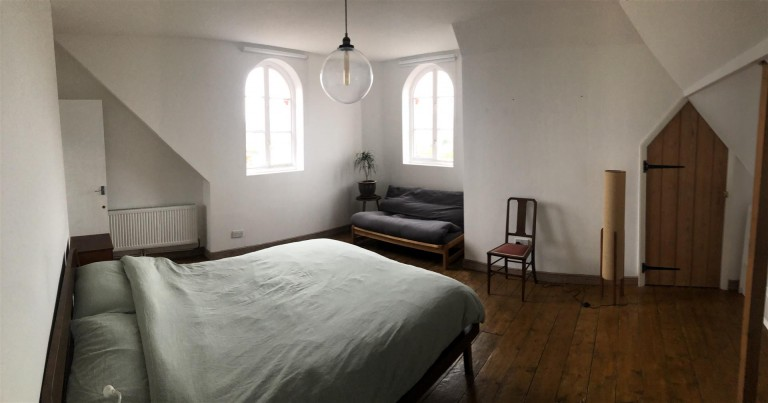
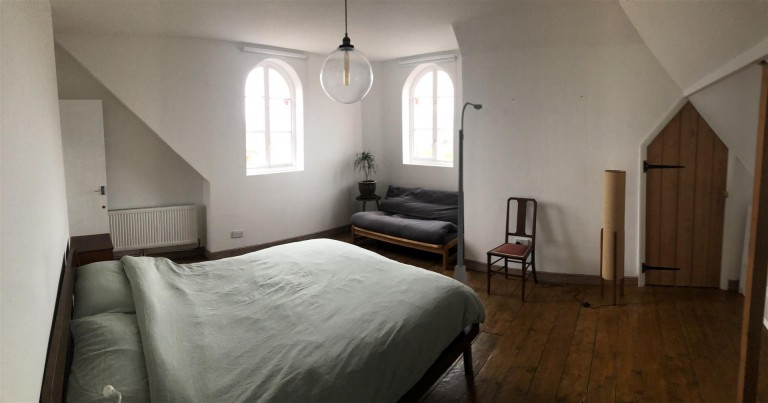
+ floor lamp [453,101,483,285]
